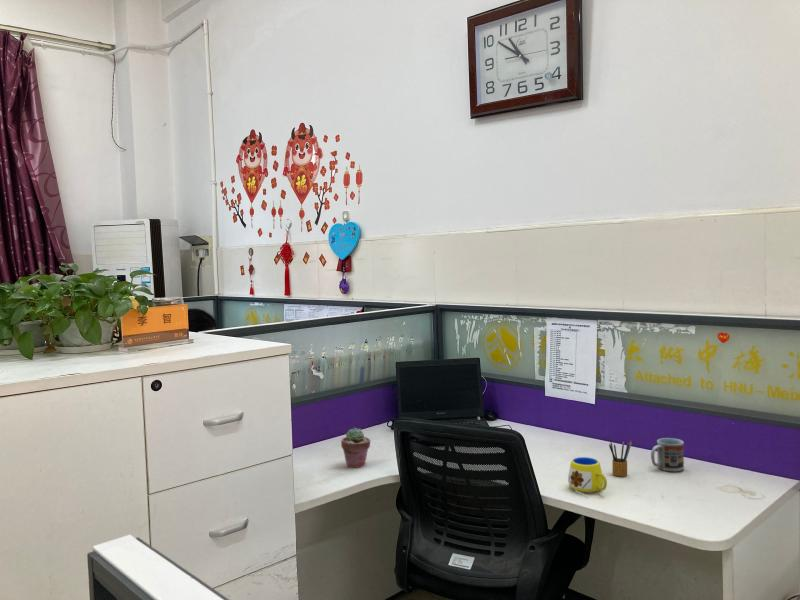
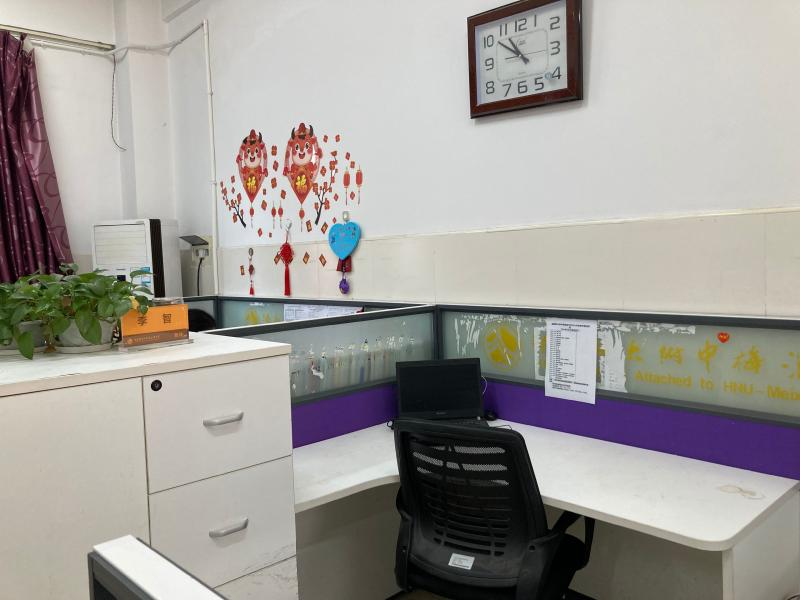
- mug [567,456,608,497]
- cup [650,437,685,472]
- pencil box [608,439,633,477]
- potted succulent [340,427,371,469]
